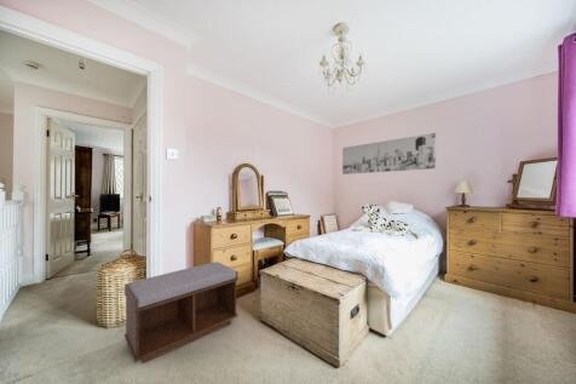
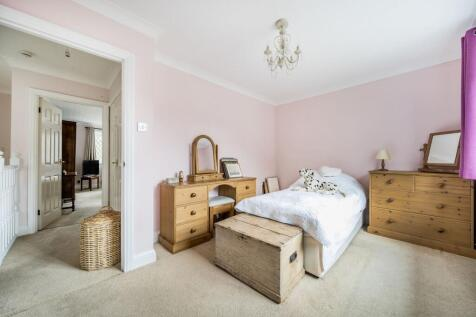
- wall art [341,132,437,176]
- bench [123,260,240,365]
